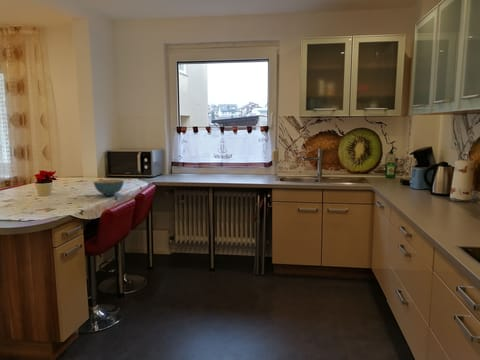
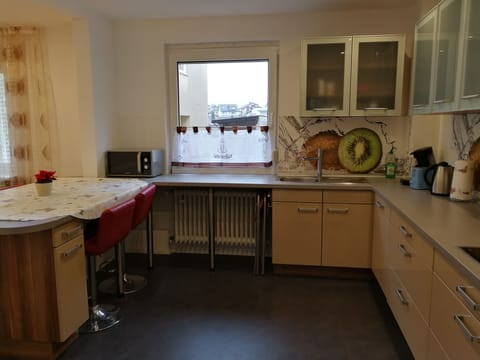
- cereal bowl [93,178,125,196]
